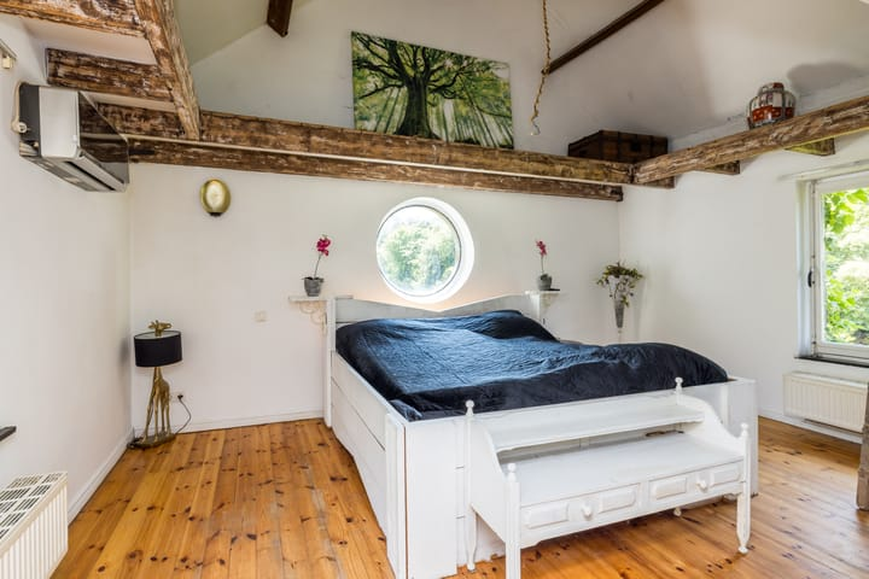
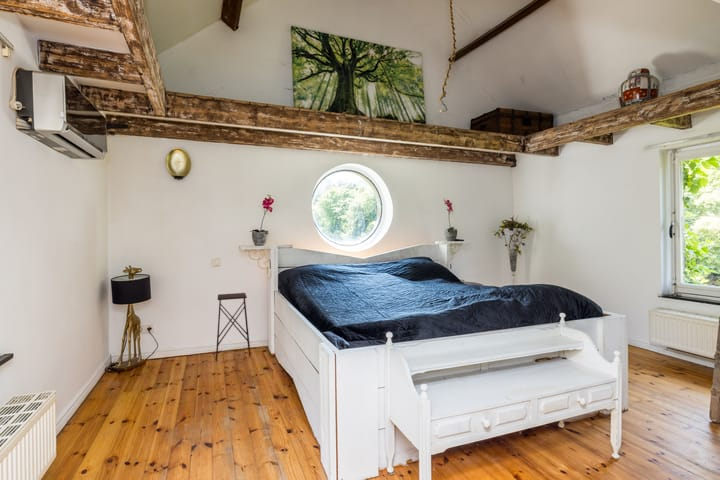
+ side table [215,292,252,362]
